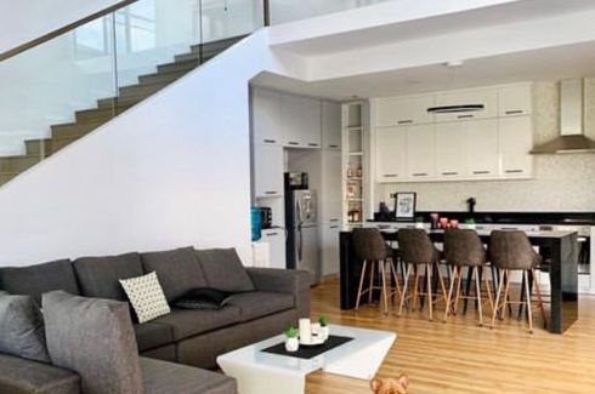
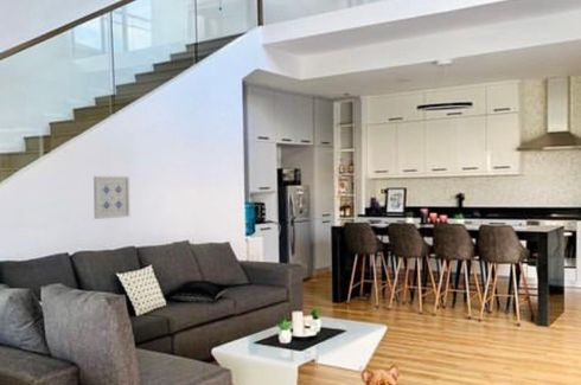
+ wall art [92,175,130,220]
